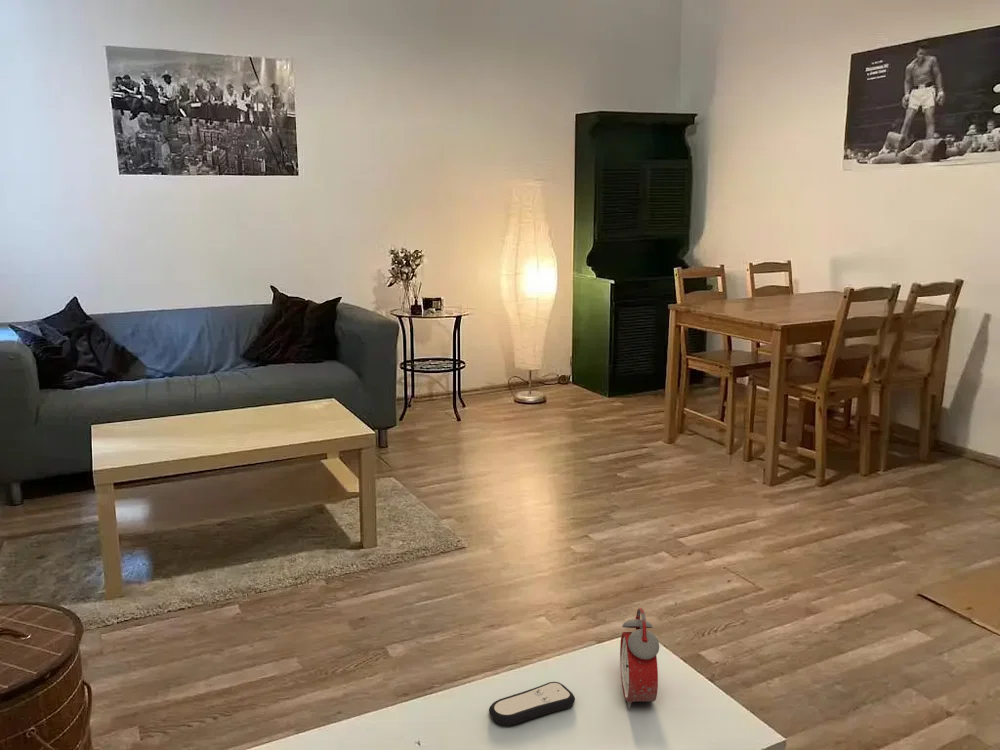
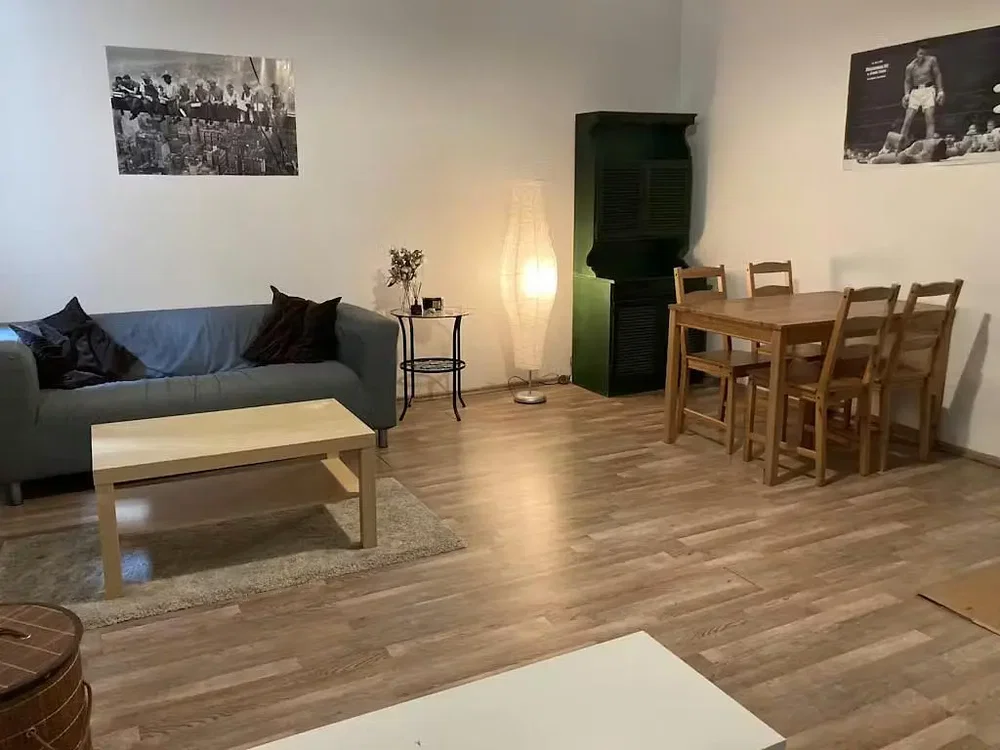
- alarm clock [619,607,660,710]
- remote control [488,681,576,726]
